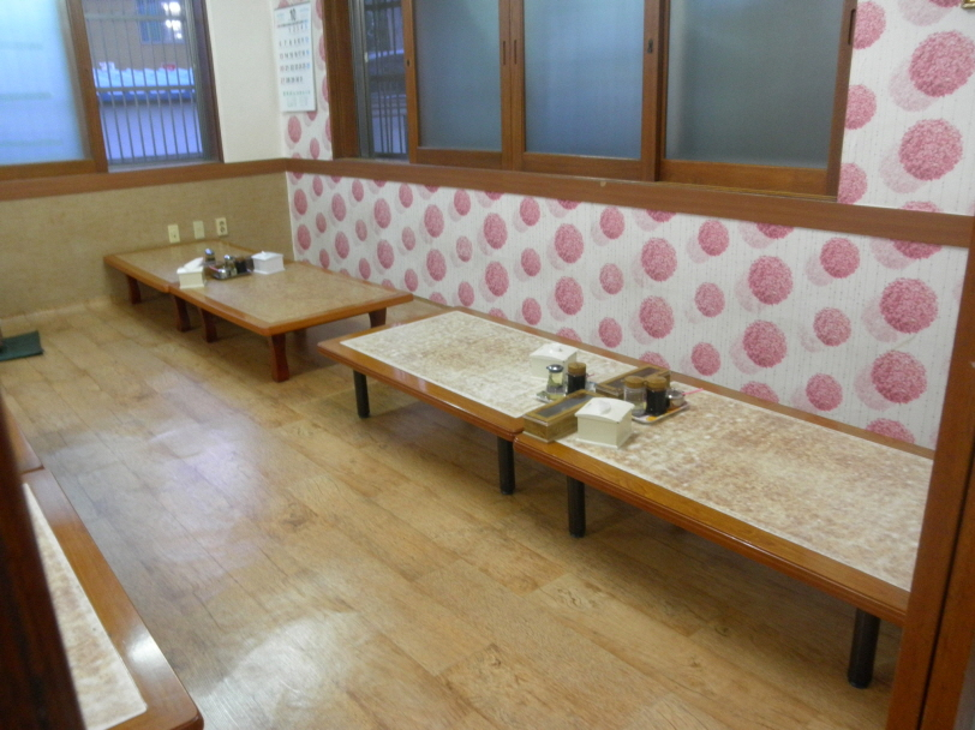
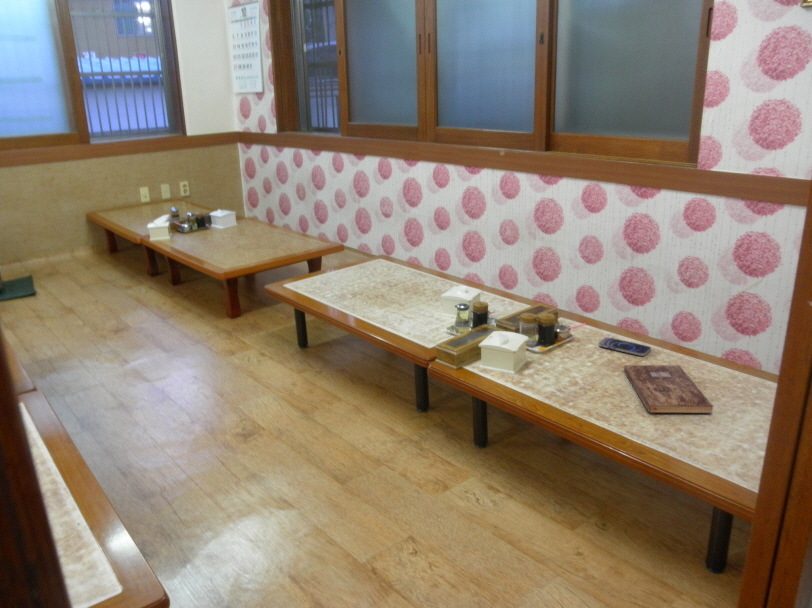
+ smartphone [598,337,652,357]
+ bible [623,364,714,414]
